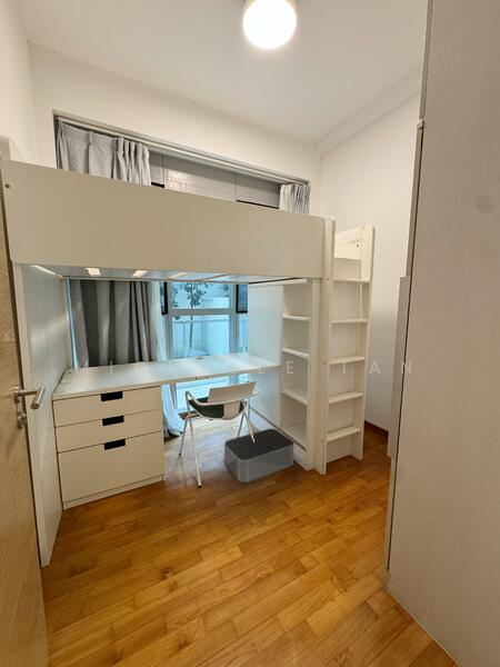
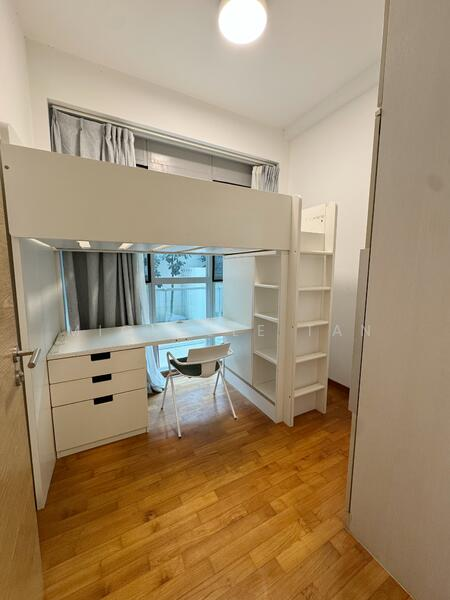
- storage bin [223,428,296,484]
